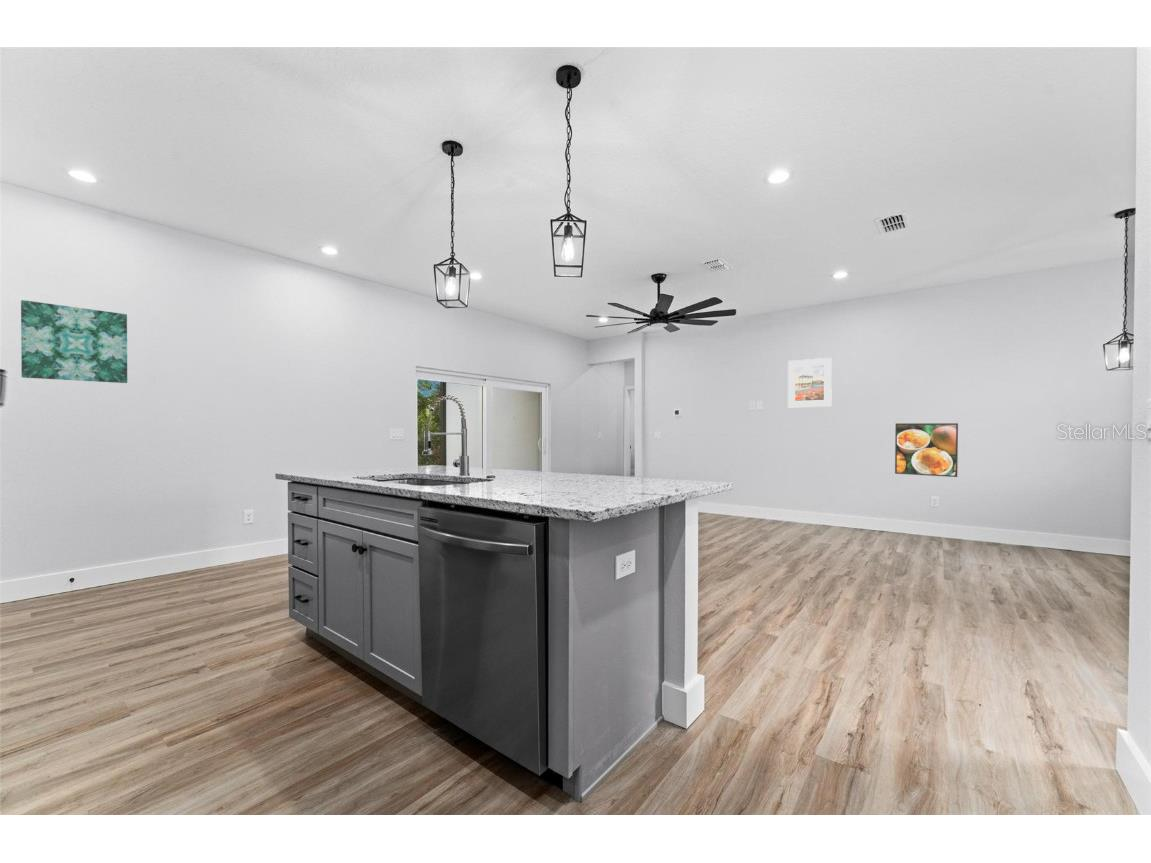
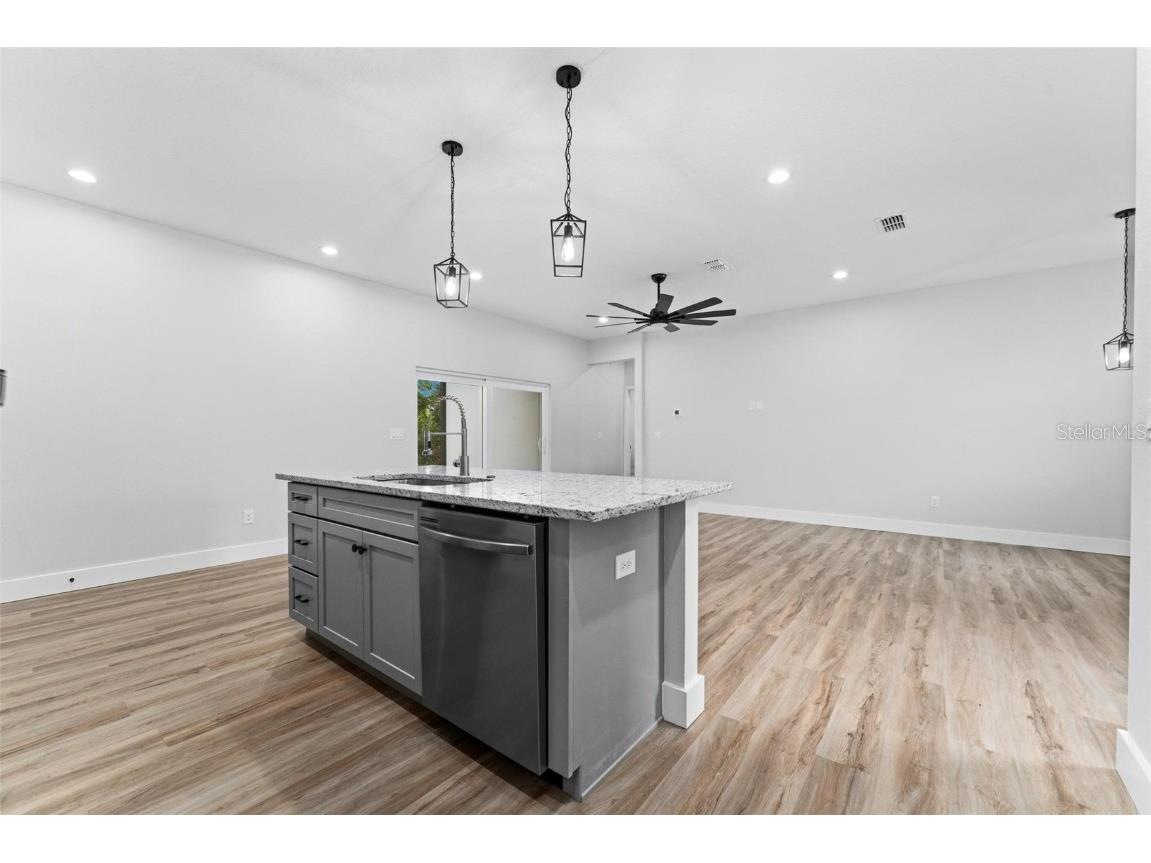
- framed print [894,422,959,478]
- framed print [787,357,833,408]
- wall art [20,299,128,384]
